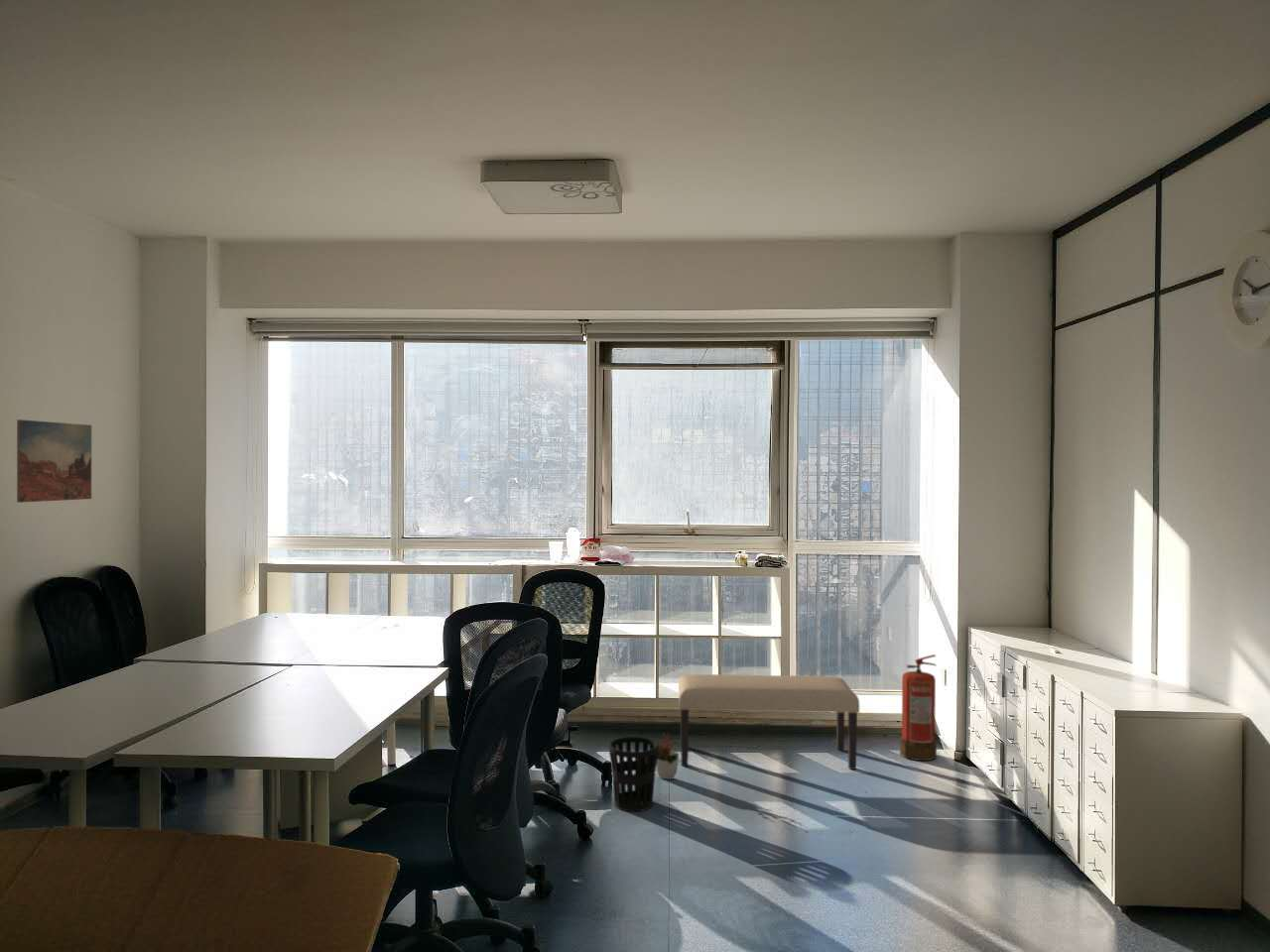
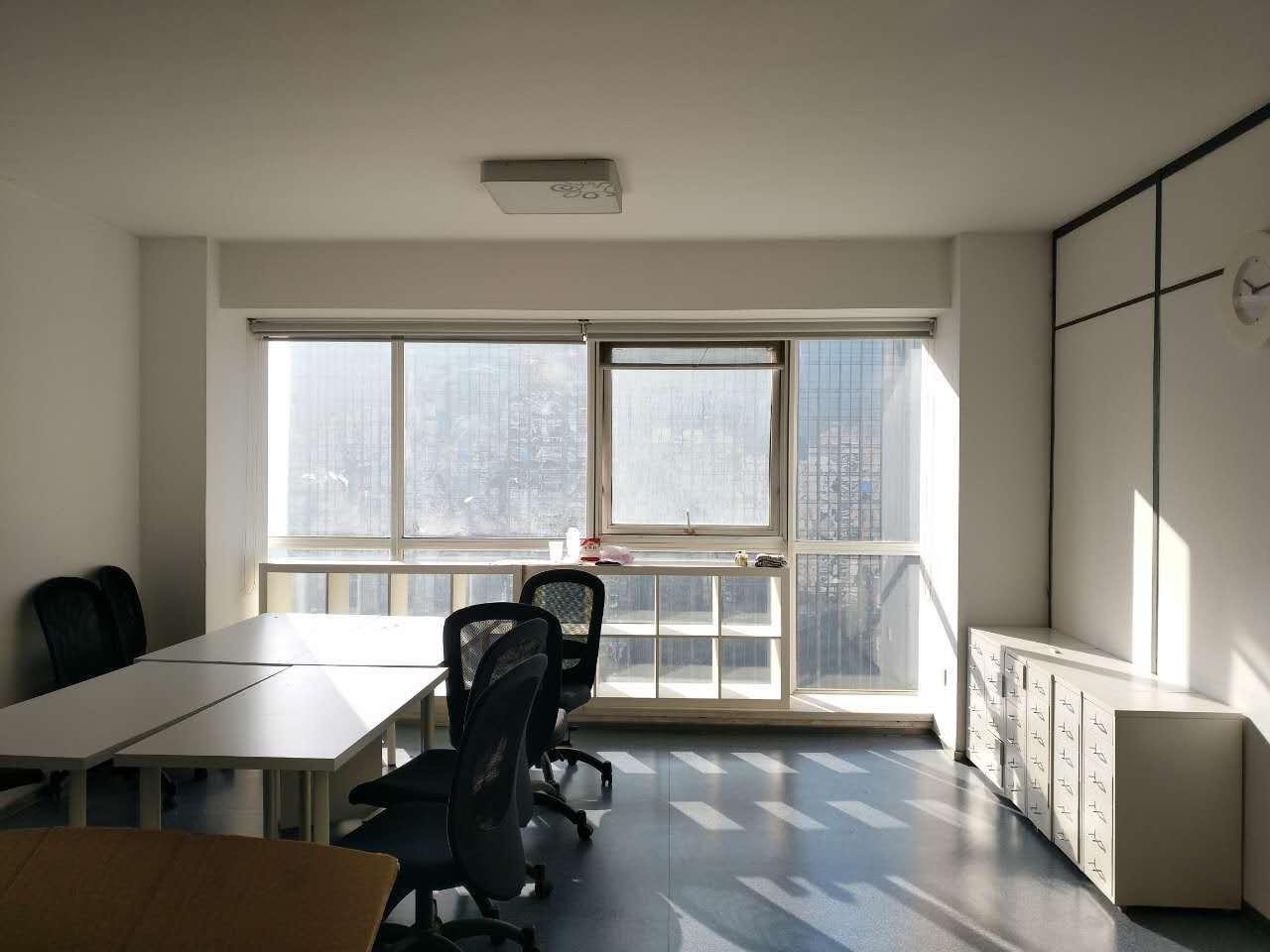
- bench [678,673,860,771]
- decorative plant [656,732,680,780]
- wastebasket [608,736,660,812]
- fire extinguisher [899,654,938,762]
- wall art [16,418,92,504]
